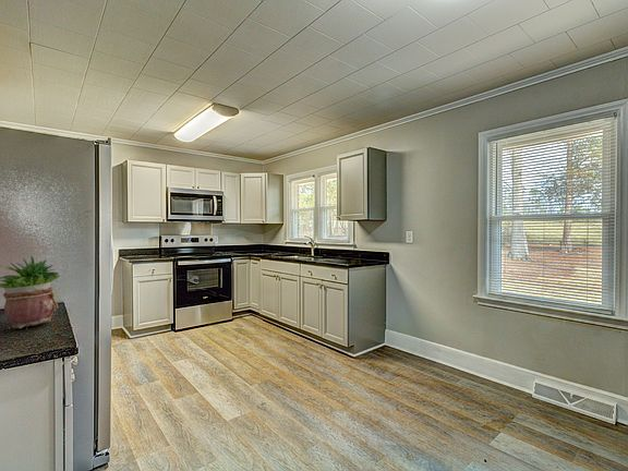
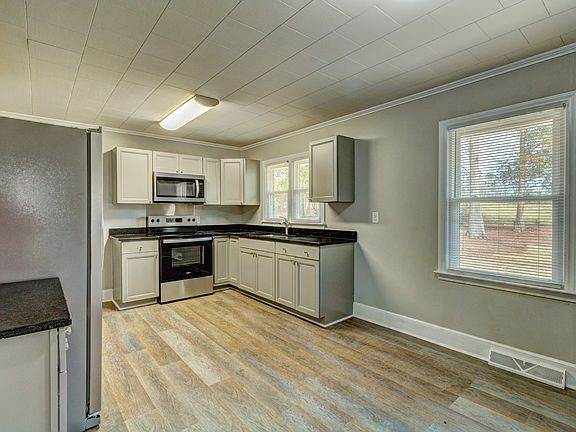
- potted plant [0,255,61,330]
